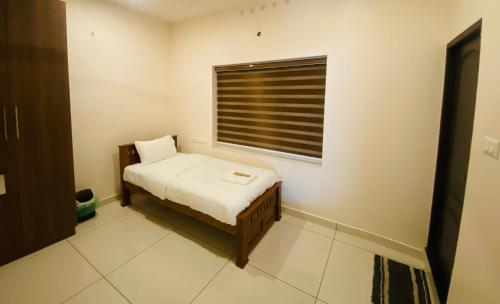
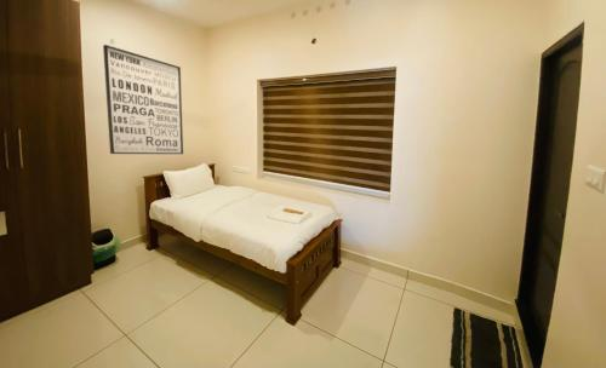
+ wall art [102,44,184,155]
